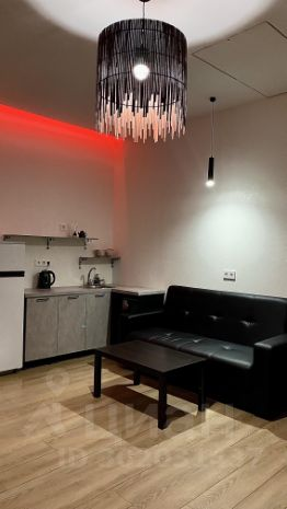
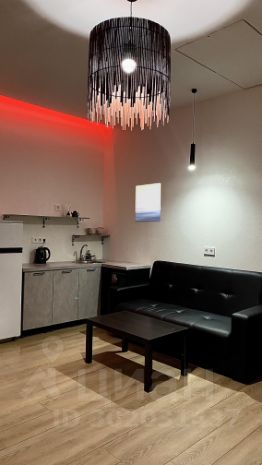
+ wall art [134,182,162,223]
